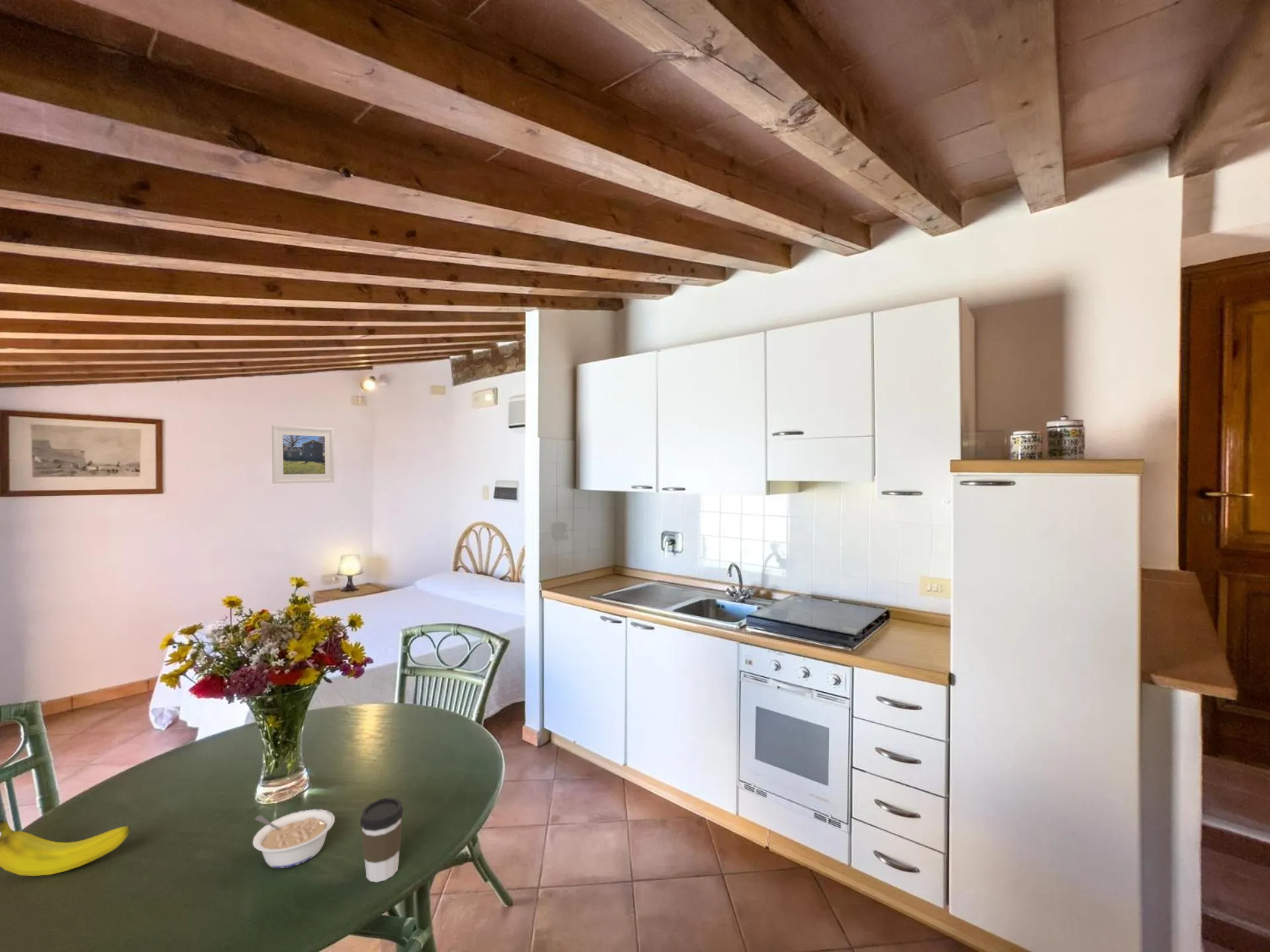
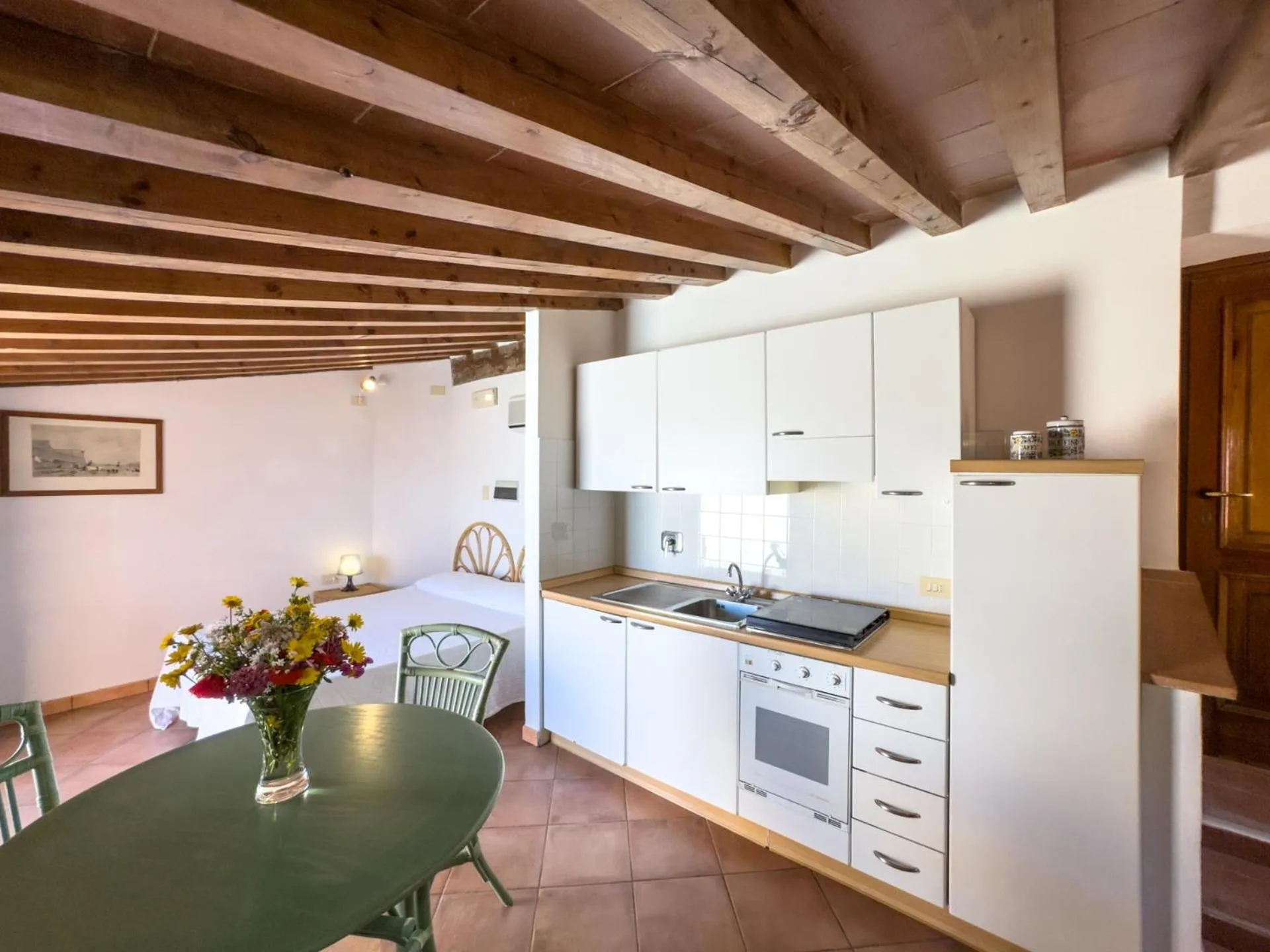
- fruit [0,819,131,877]
- legume [252,809,335,869]
- coffee cup [359,797,404,883]
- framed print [271,424,335,484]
